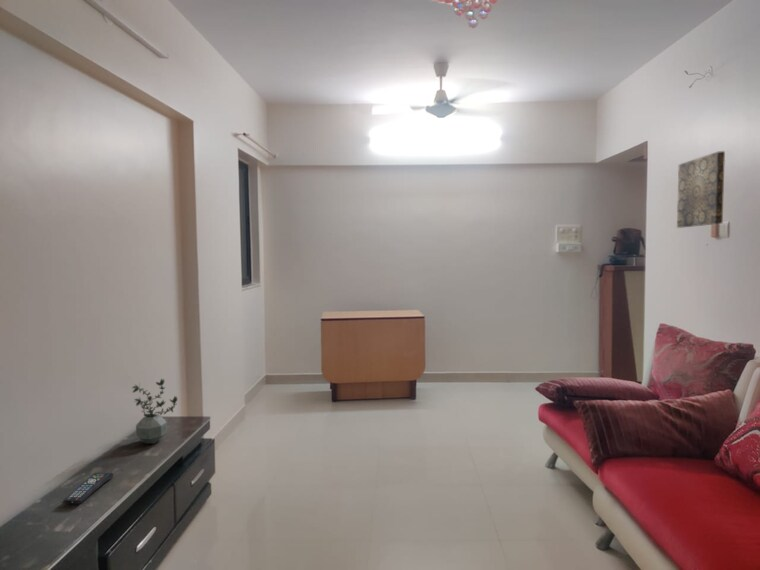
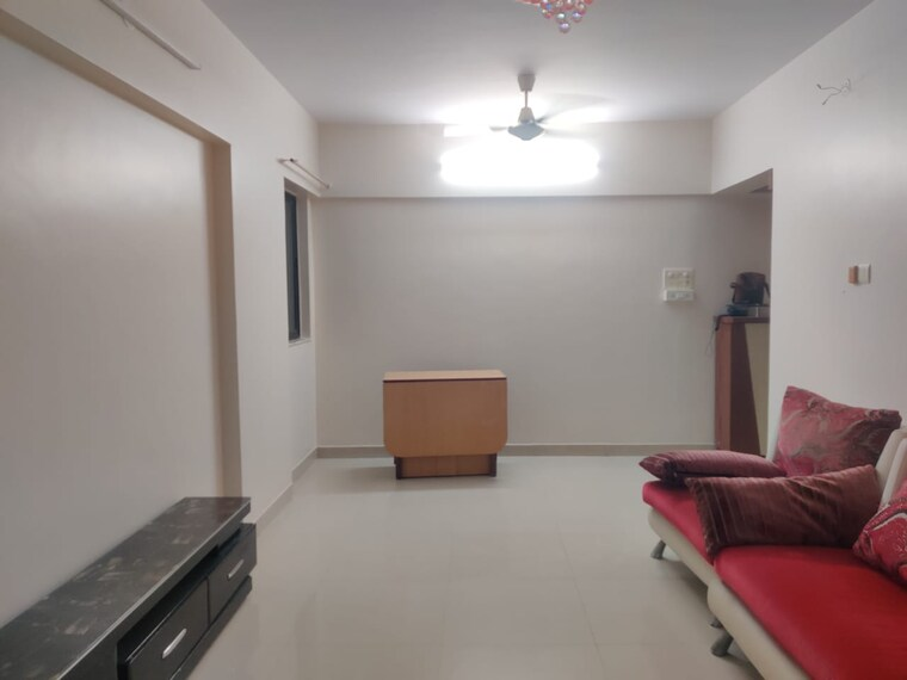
- potted plant [131,377,178,445]
- remote control [62,471,114,505]
- wall art [676,150,726,229]
